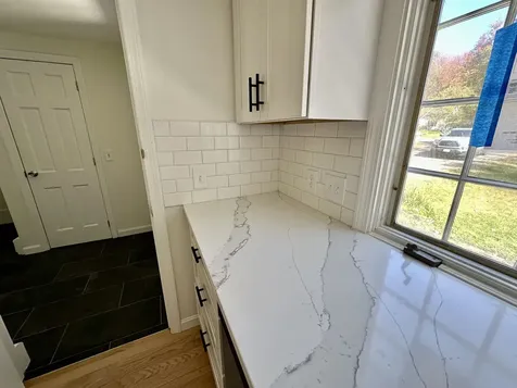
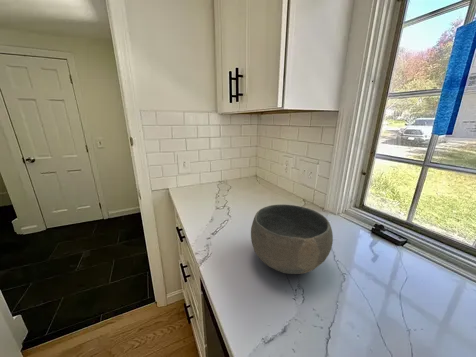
+ bowl [250,204,334,275]
